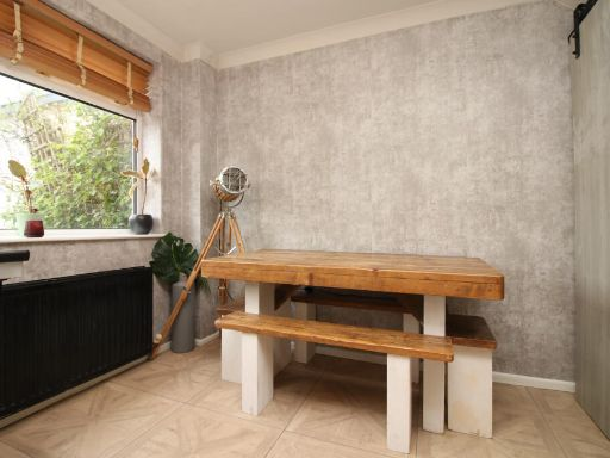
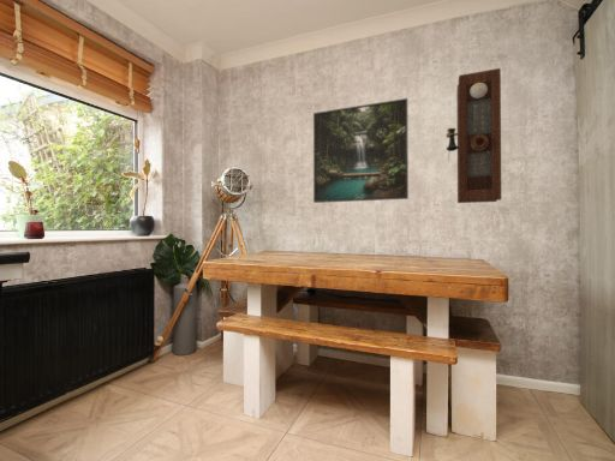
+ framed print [312,97,410,204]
+ pendulum clock [444,67,502,204]
